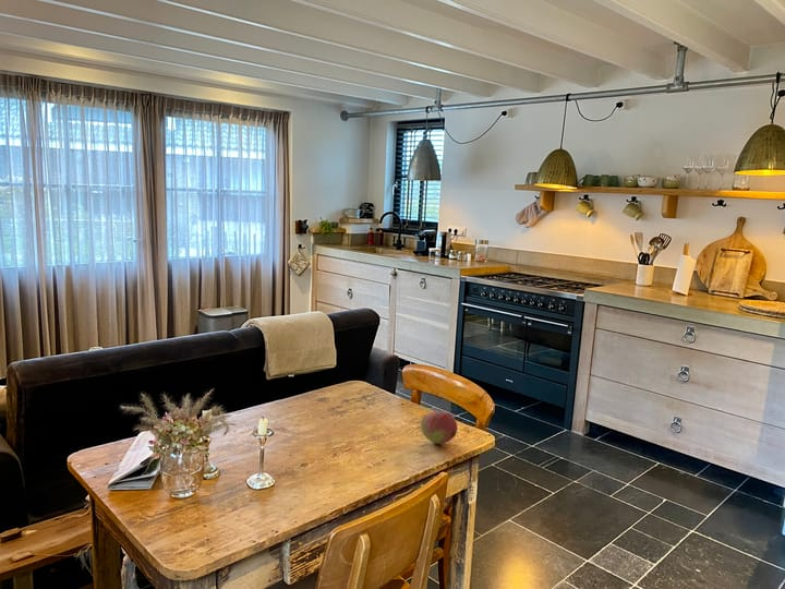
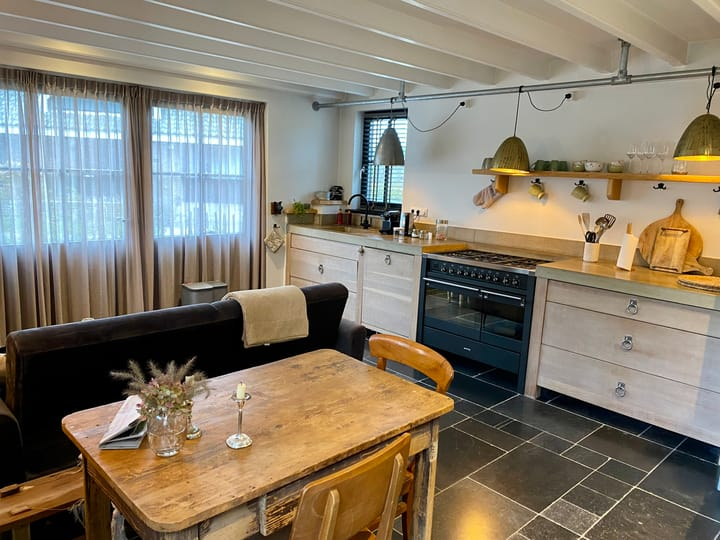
- fruit [420,410,459,445]
